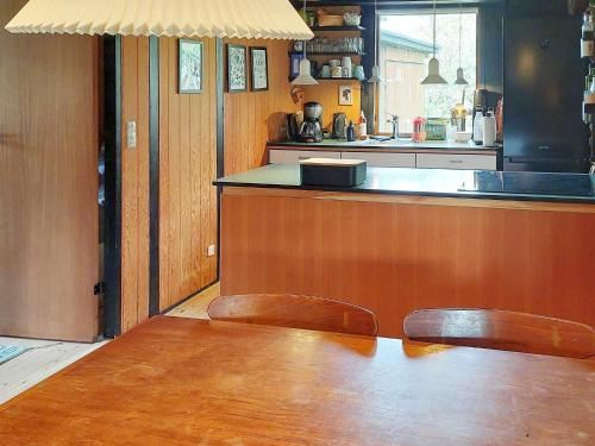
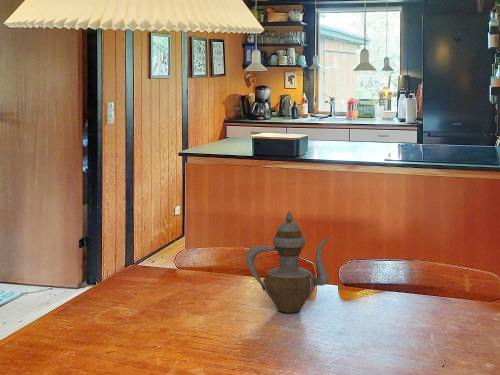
+ teapot [245,210,330,314]
